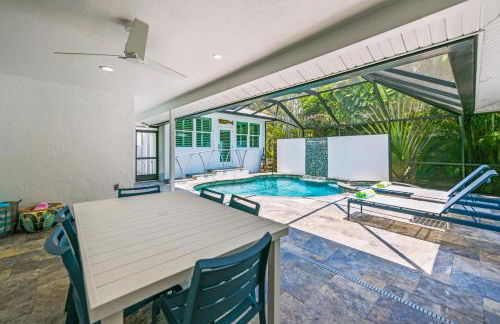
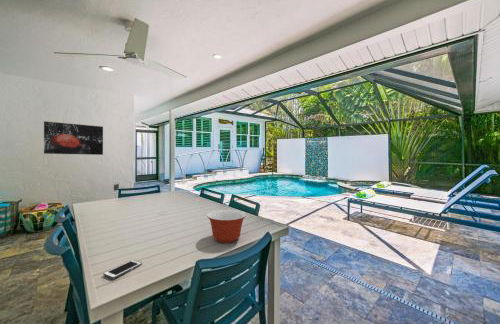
+ cell phone [102,259,143,280]
+ wall art [43,120,104,156]
+ mixing bowl [206,209,247,244]
